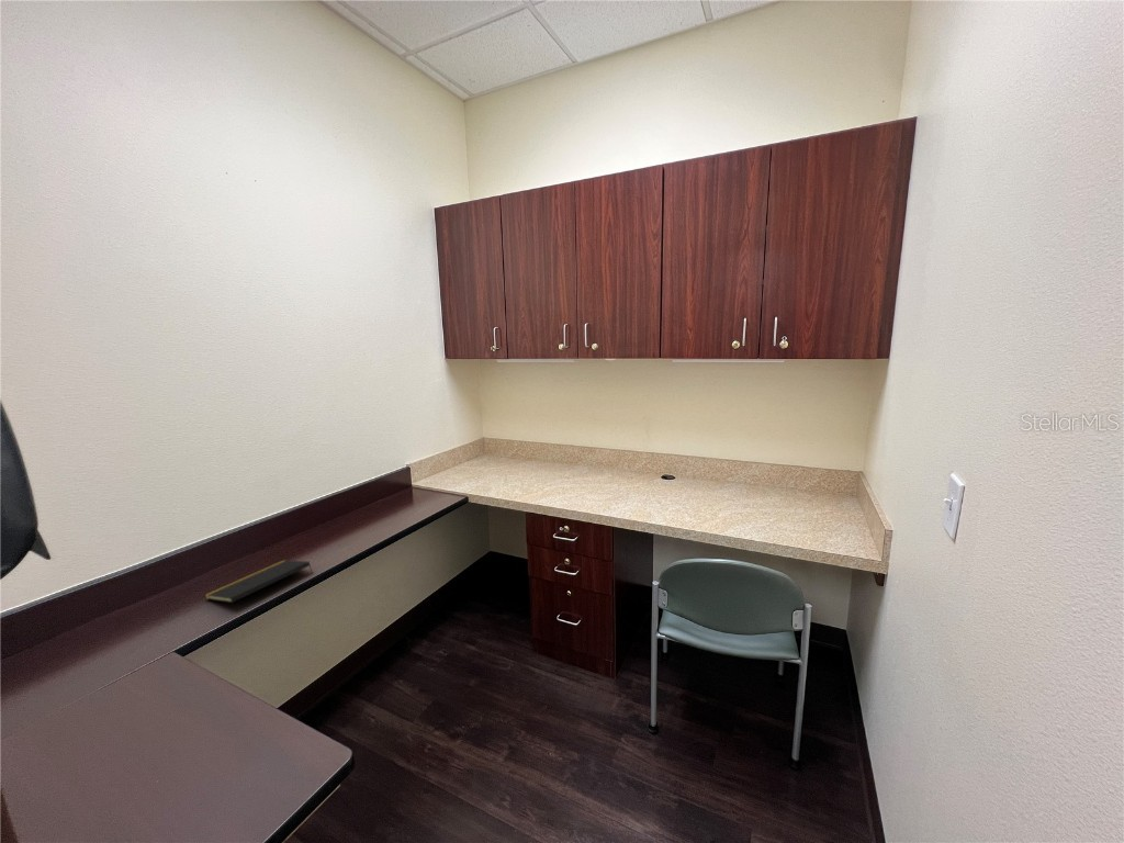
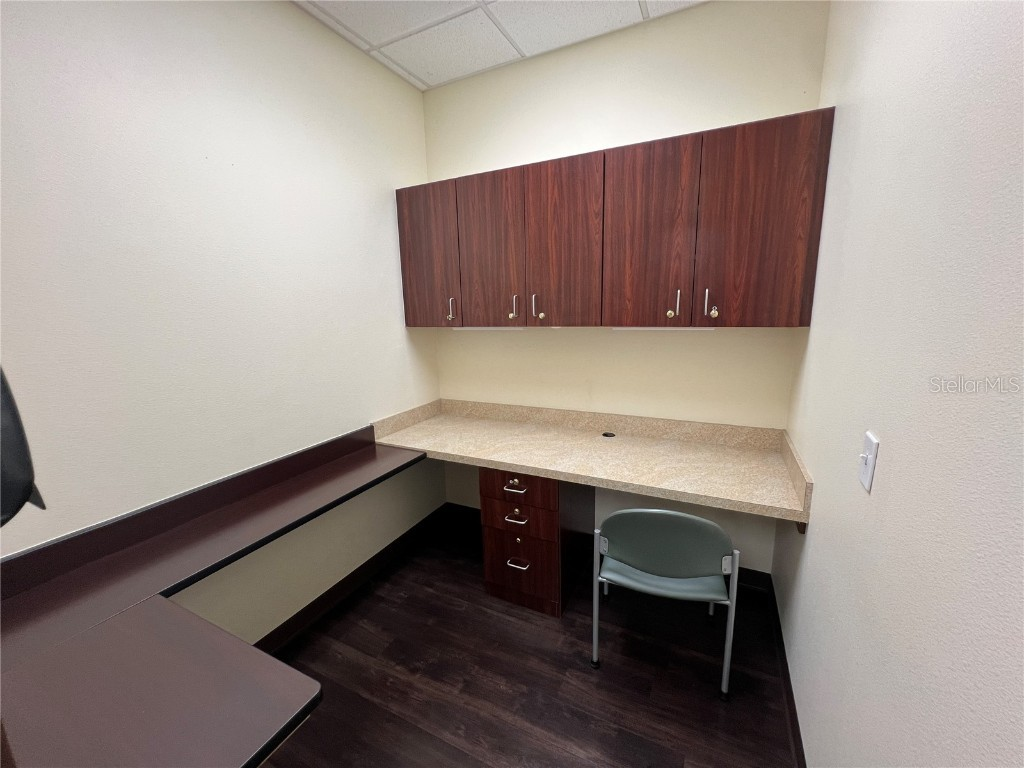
- notepad [203,559,314,604]
